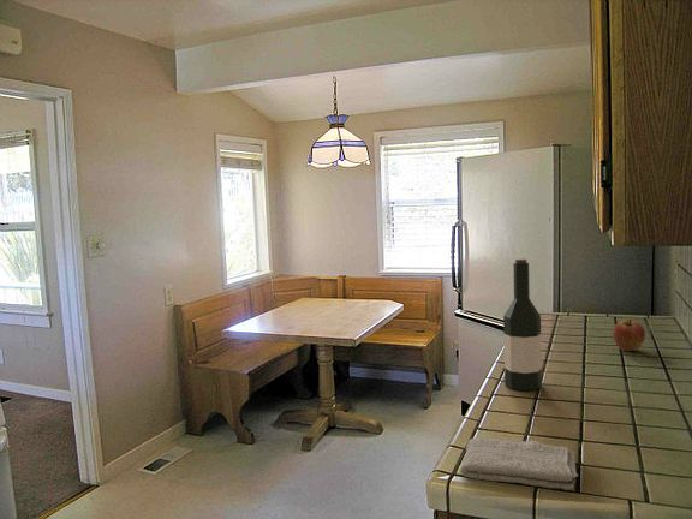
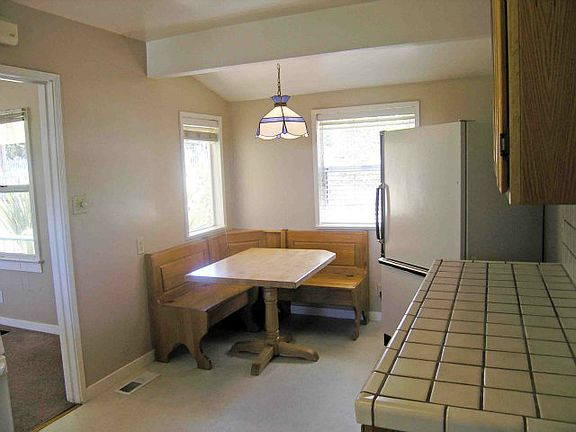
- wine bottle [502,258,543,392]
- washcloth [460,436,579,491]
- apple [612,318,646,352]
